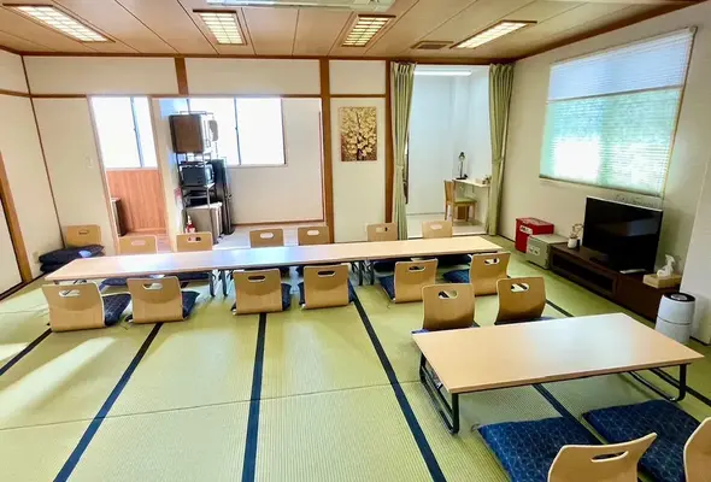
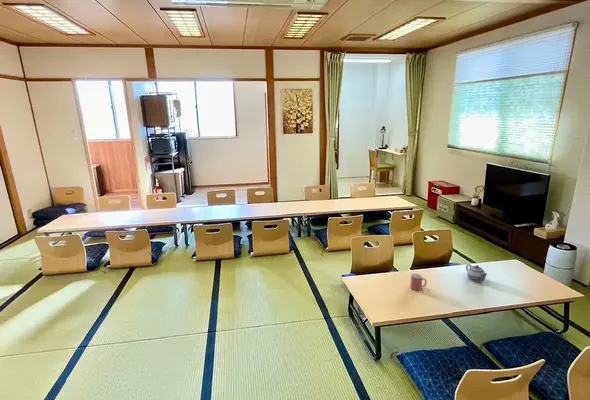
+ mug [409,272,428,291]
+ teapot [465,263,489,283]
